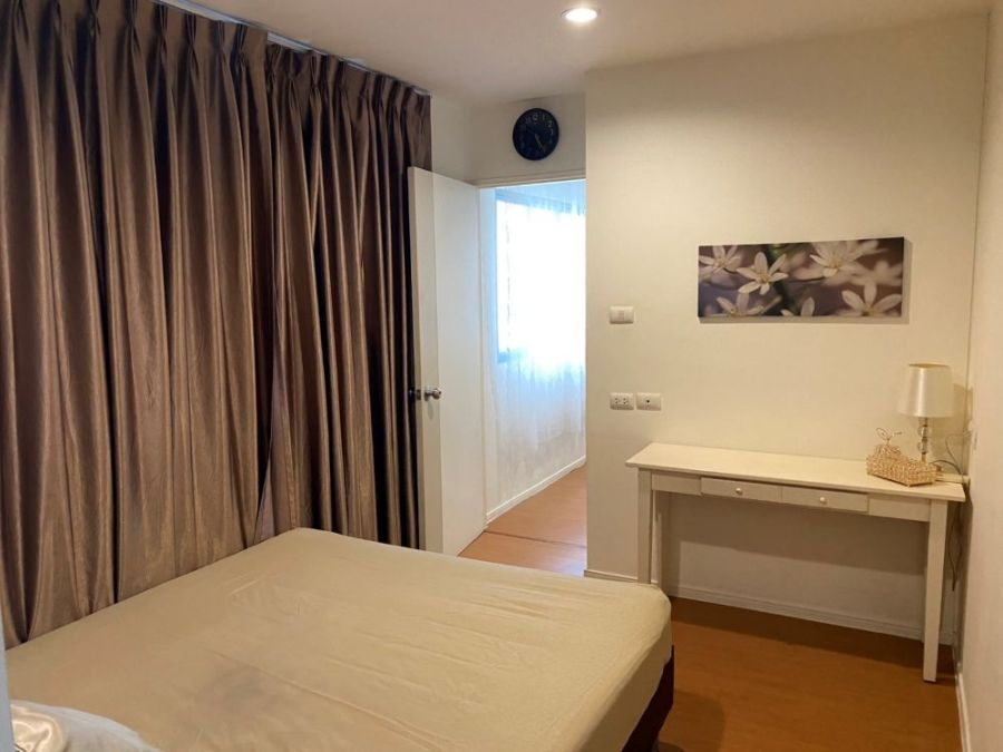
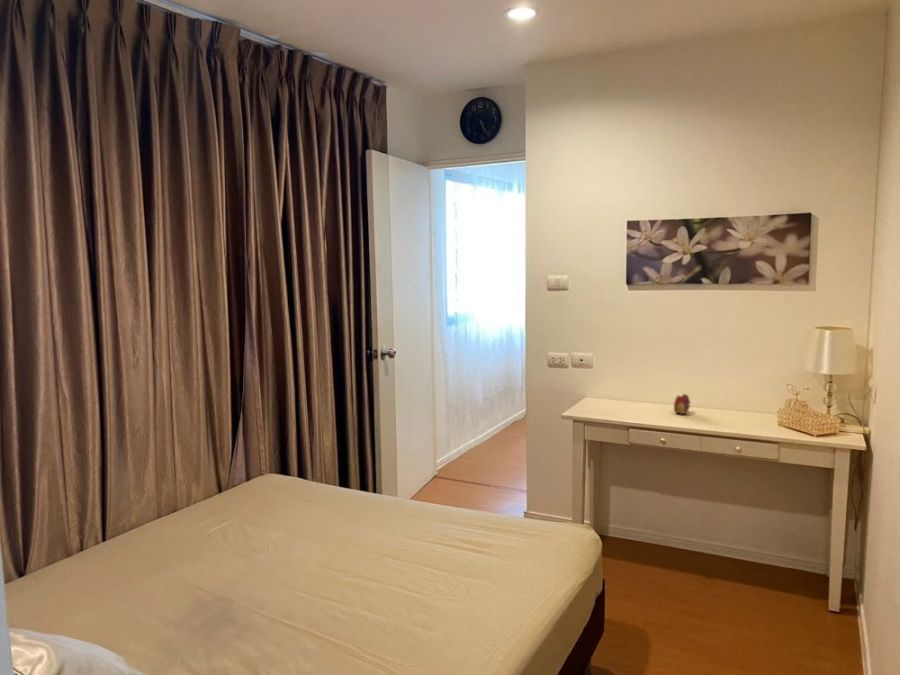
+ alarm clock [673,393,692,416]
